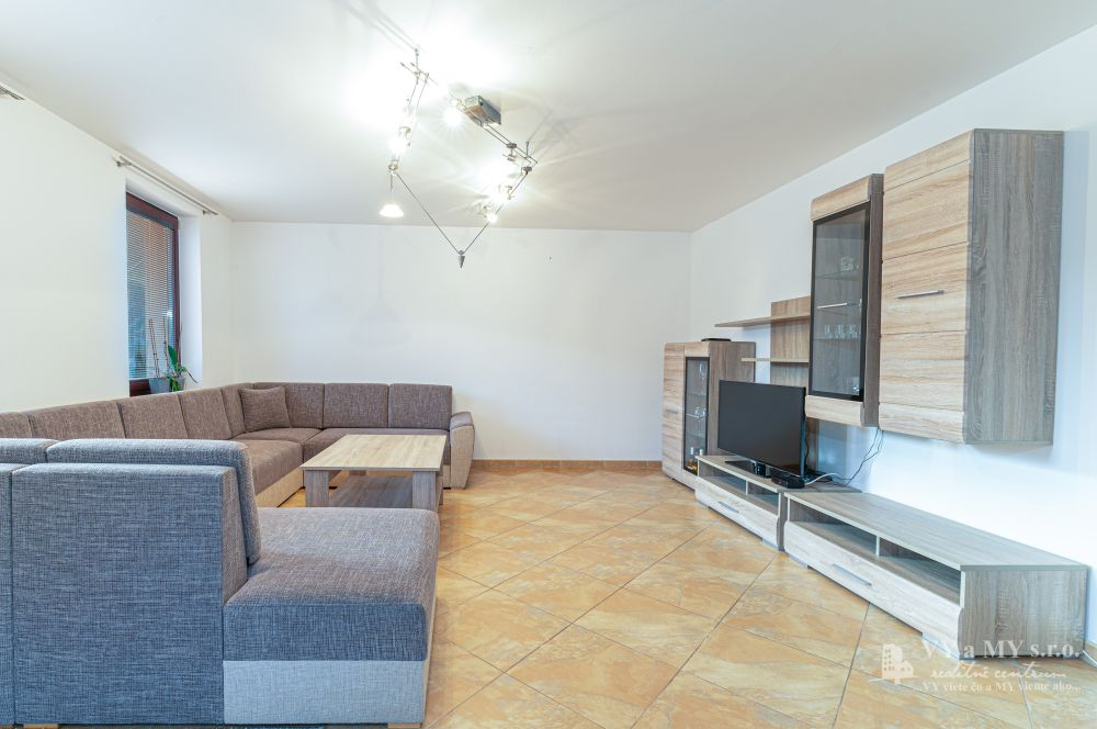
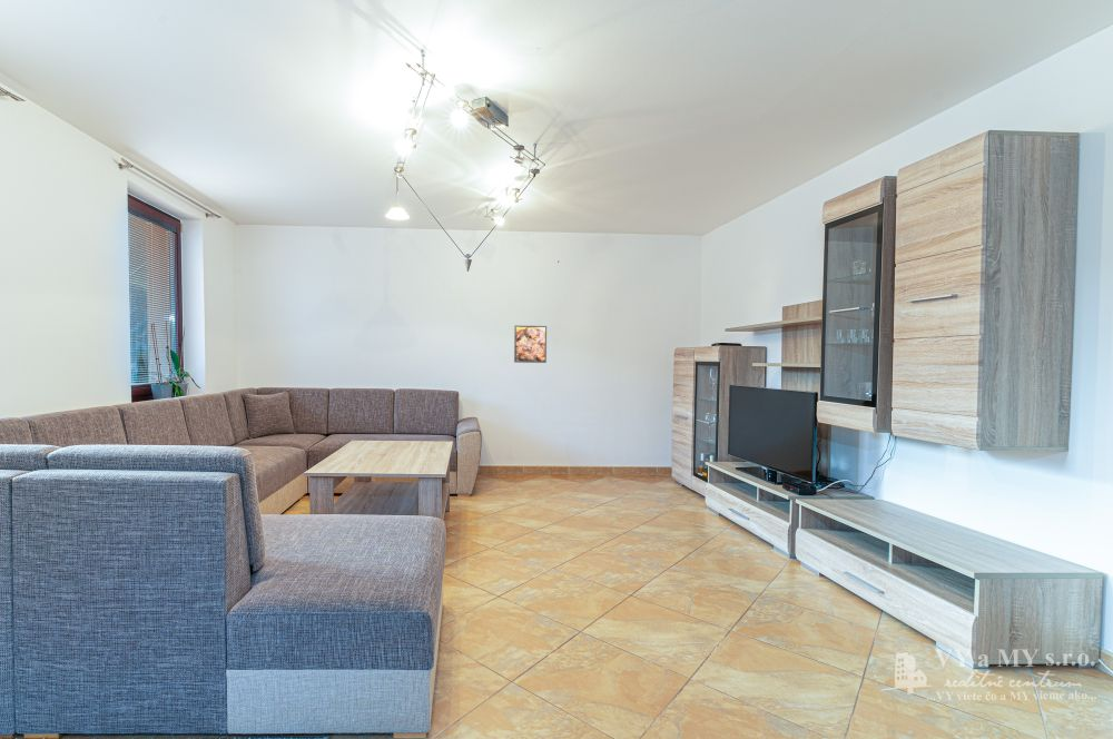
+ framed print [513,324,548,364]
